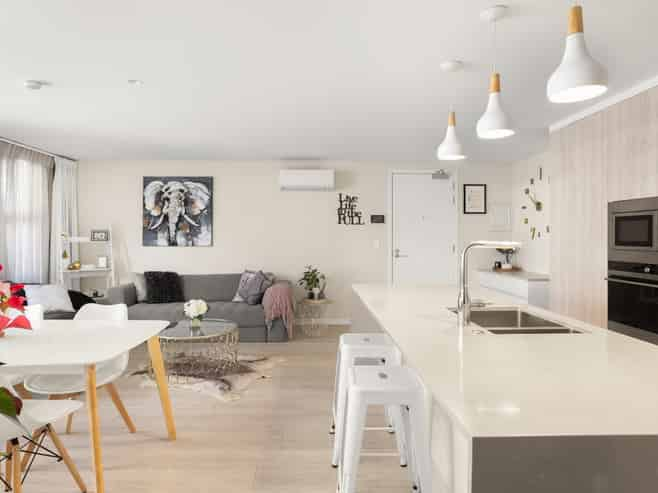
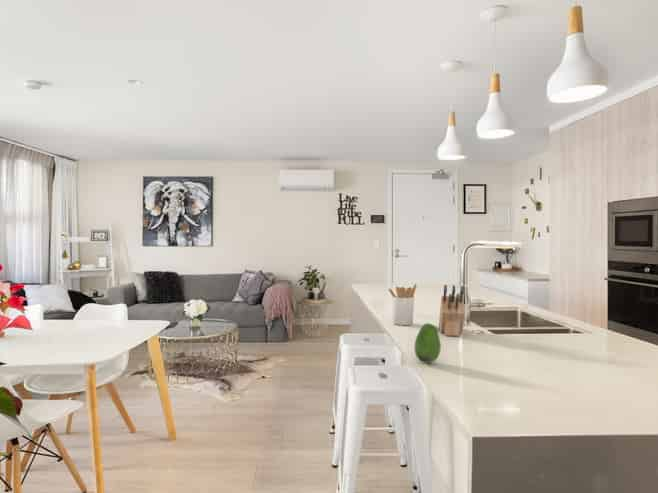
+ utensil holder [387,283,417,326]
+ knife block [438,284,466,337]
+ fruit [413,322,442,364]
